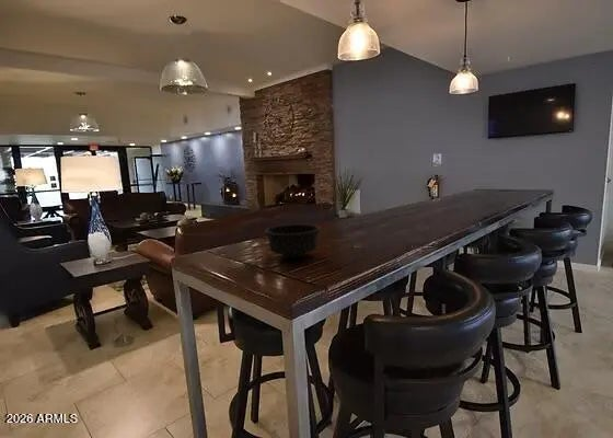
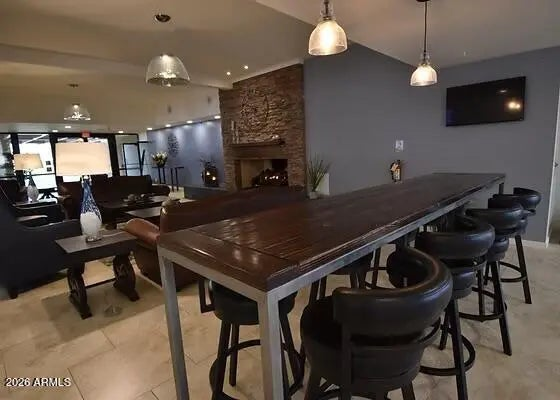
- bowl [263,223,322,258]
